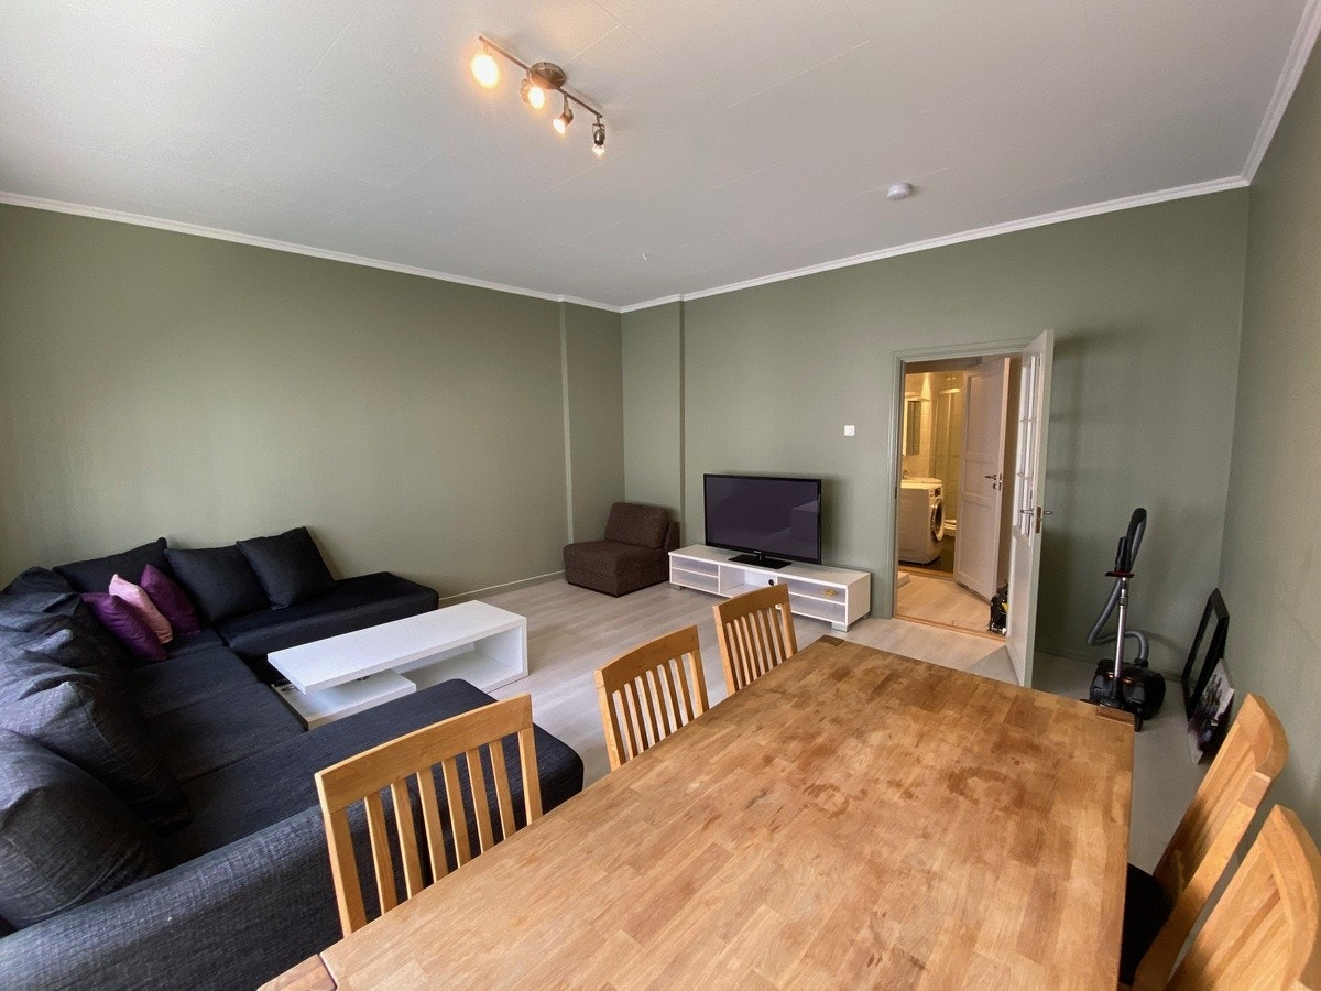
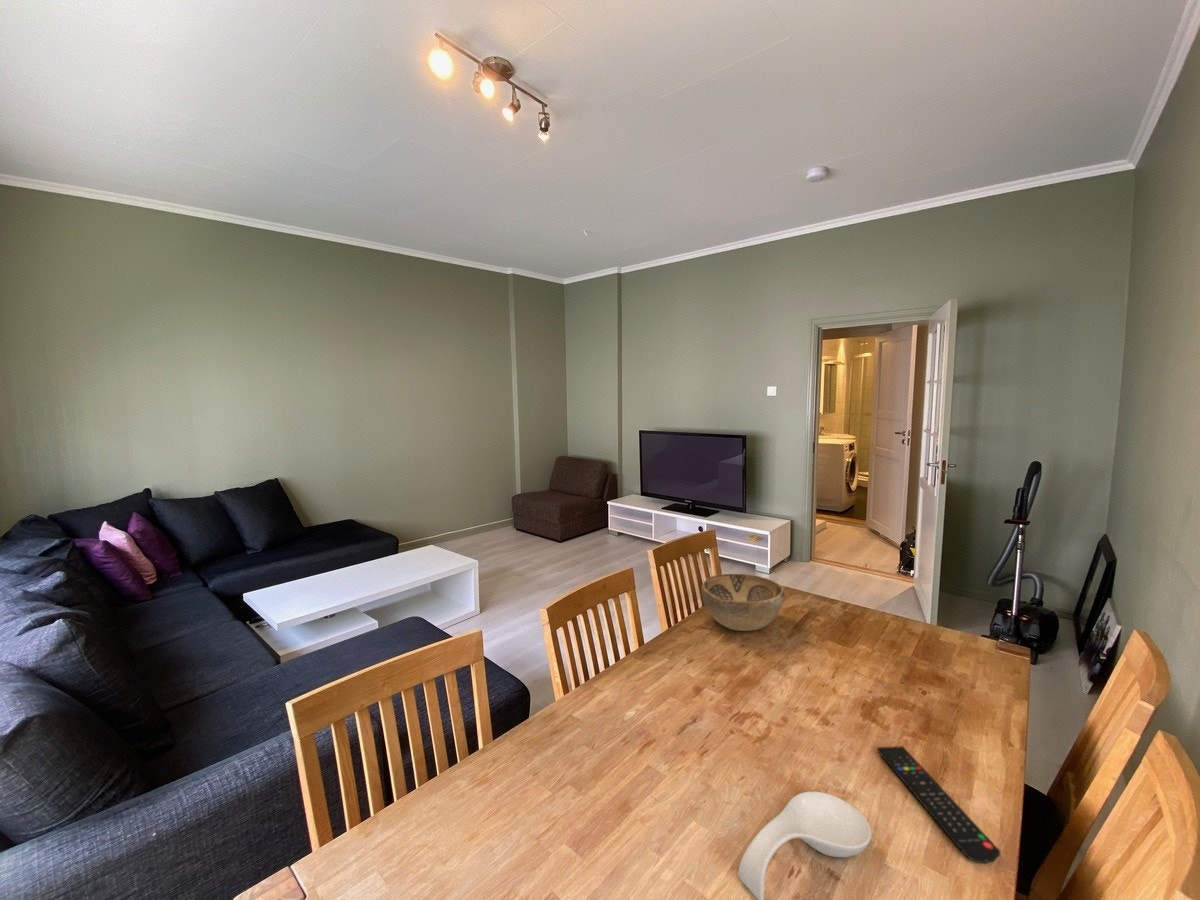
+ spoon rest [737,791,872,900]
+ remote control [876,745,1002,864]
+ decorative bowl [700,573,786,632]
